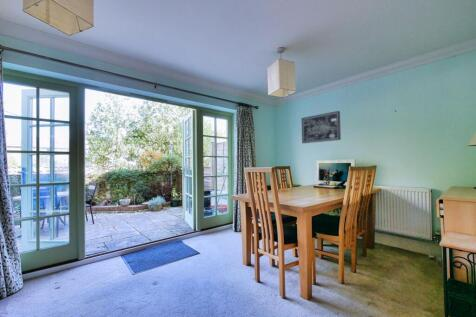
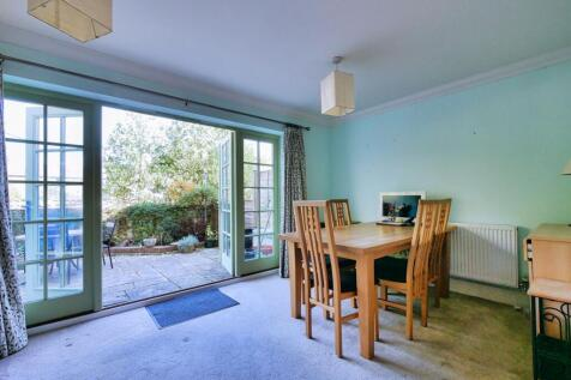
- wall art [301,110,342,144]
